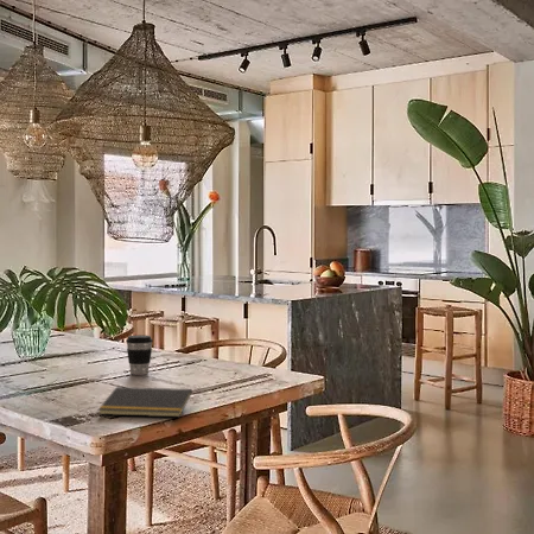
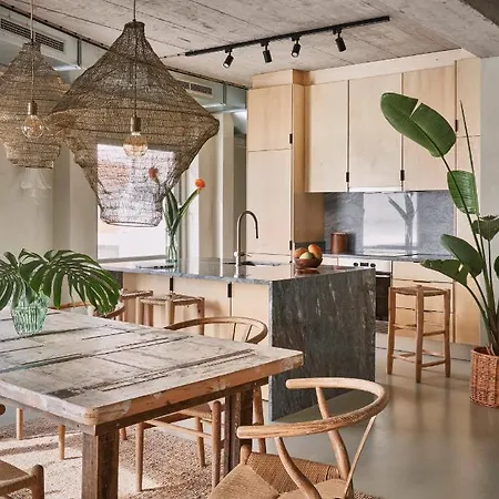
- notepad [97,386,193,418]
- coffee cup [125,333,154,376]
